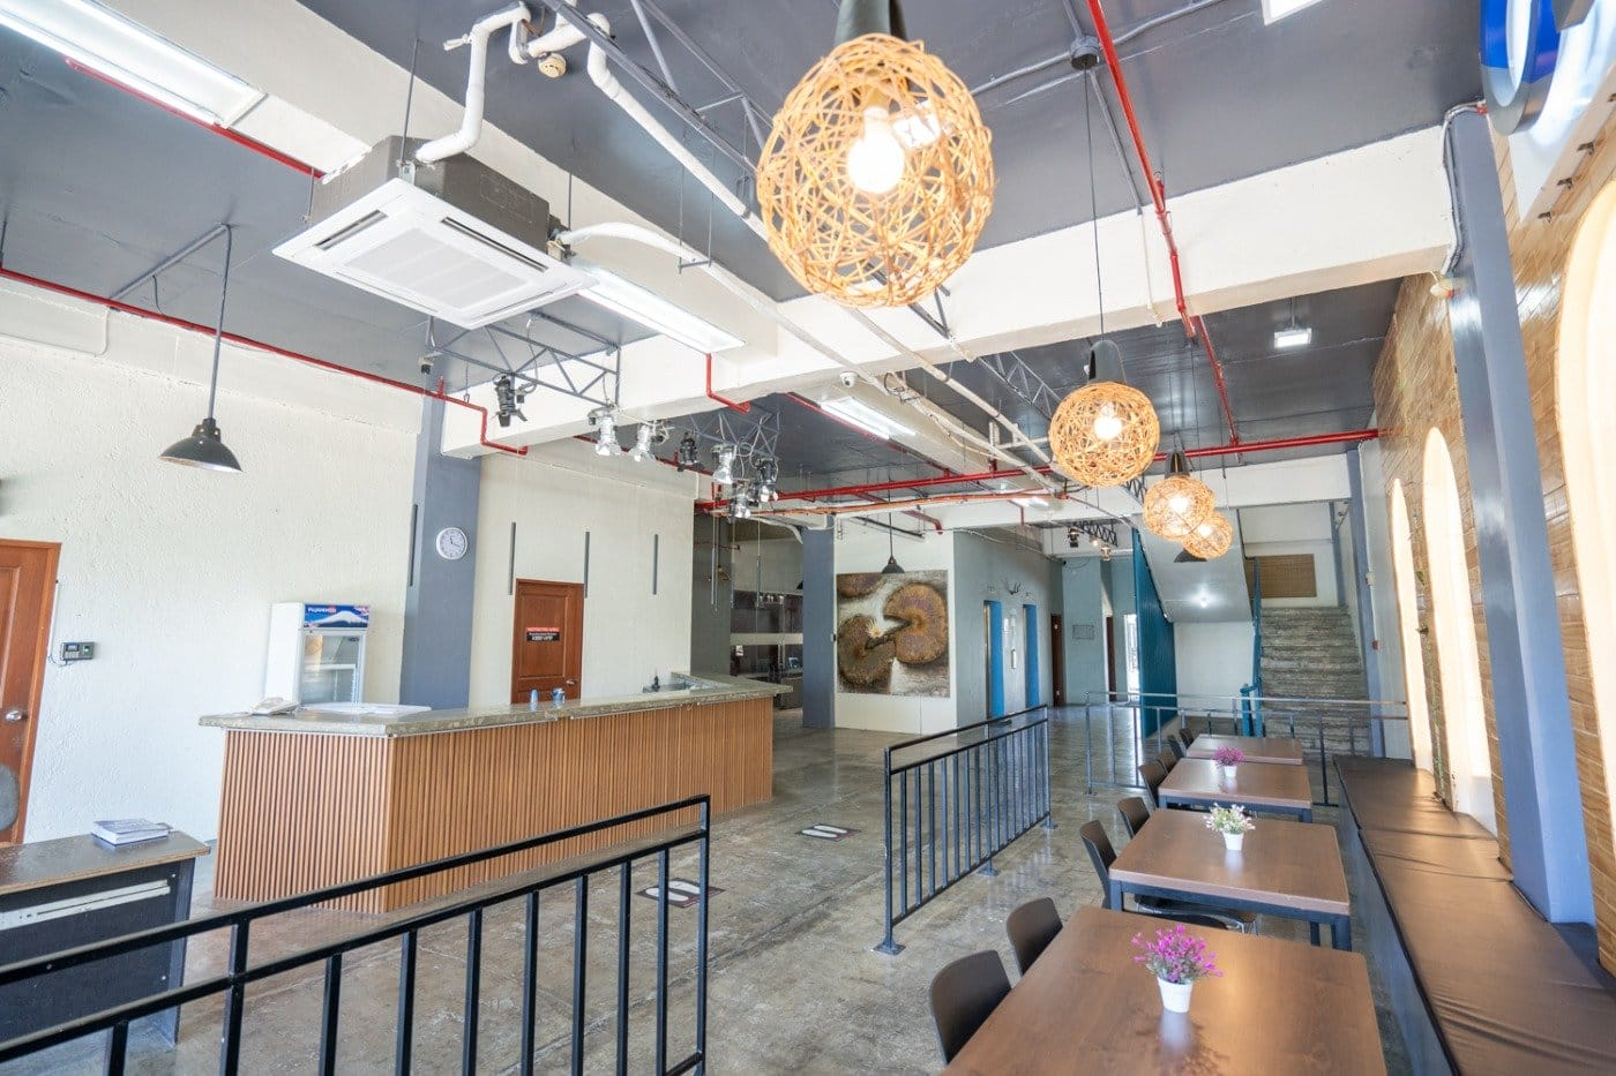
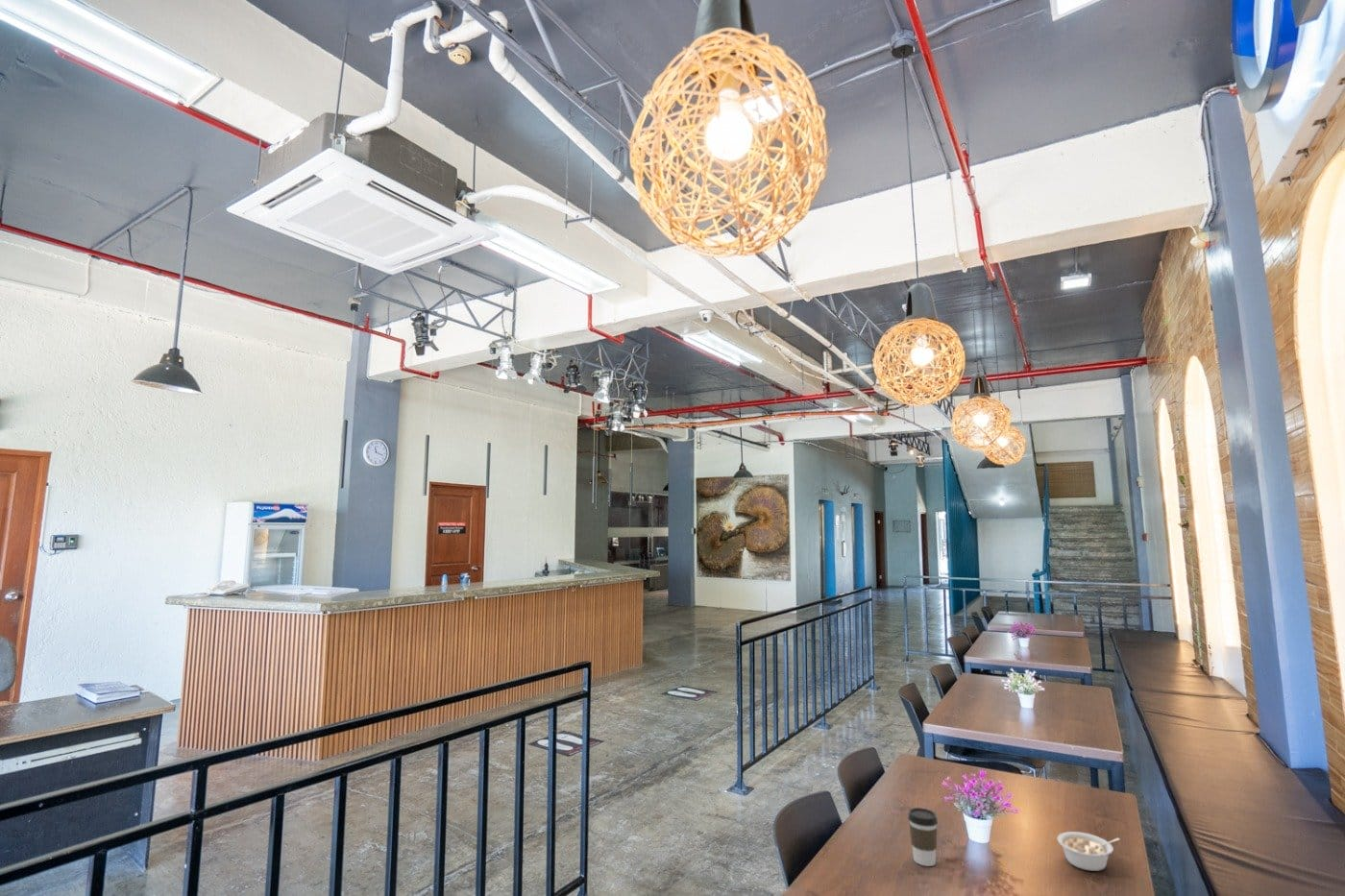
+ coffee cup [907,807,939,867]
+ legume [1056,831,1121,872]
